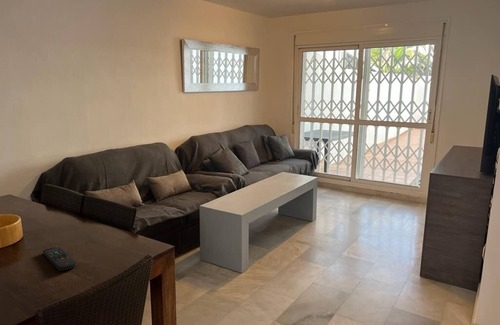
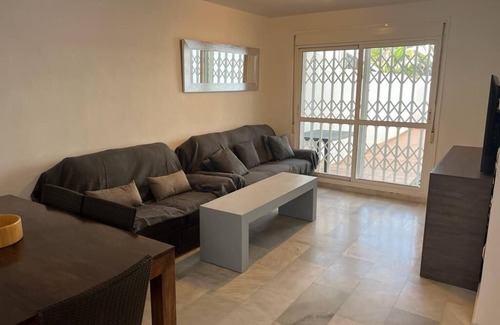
- remote control [42,245,78,272]
